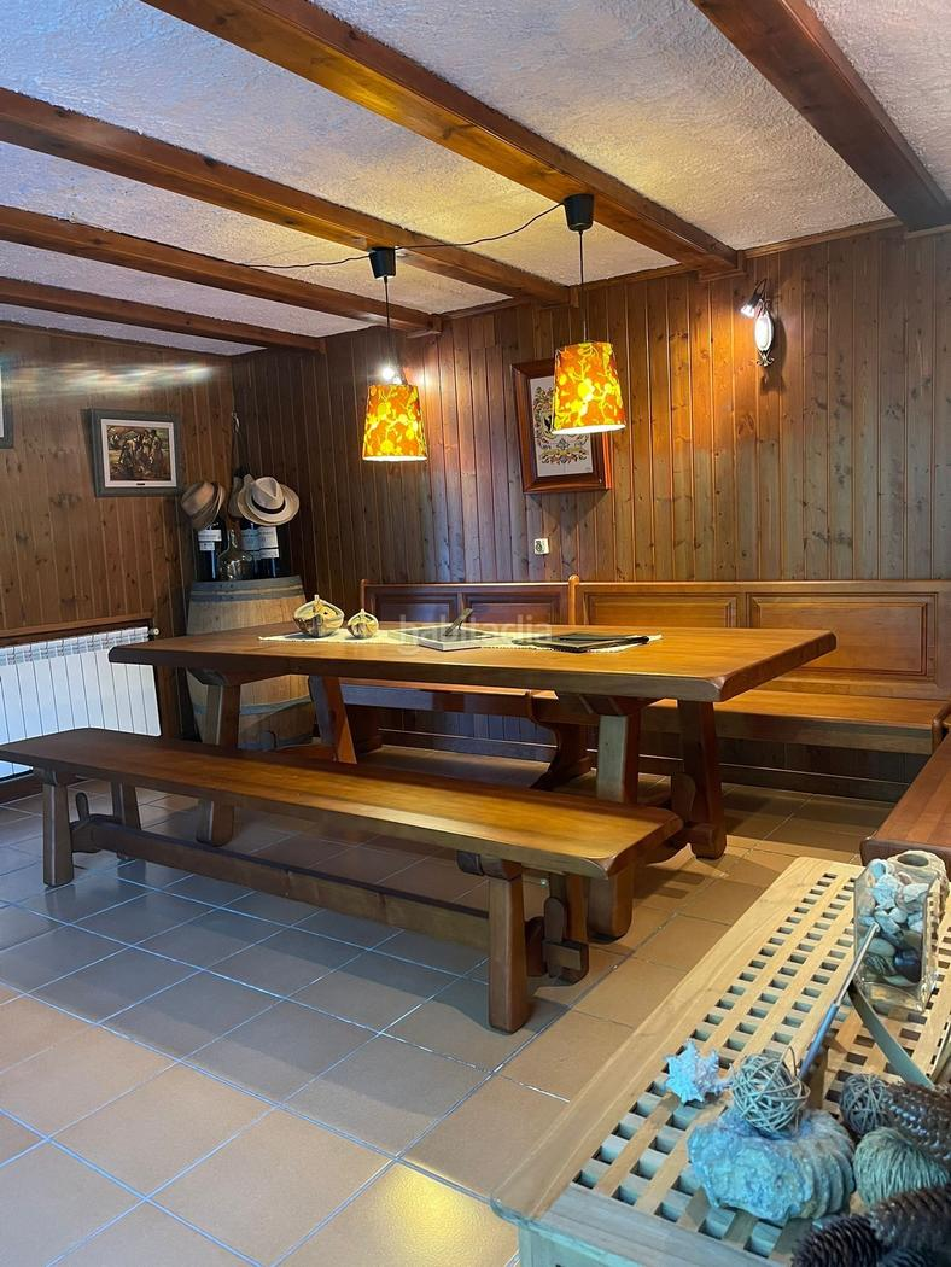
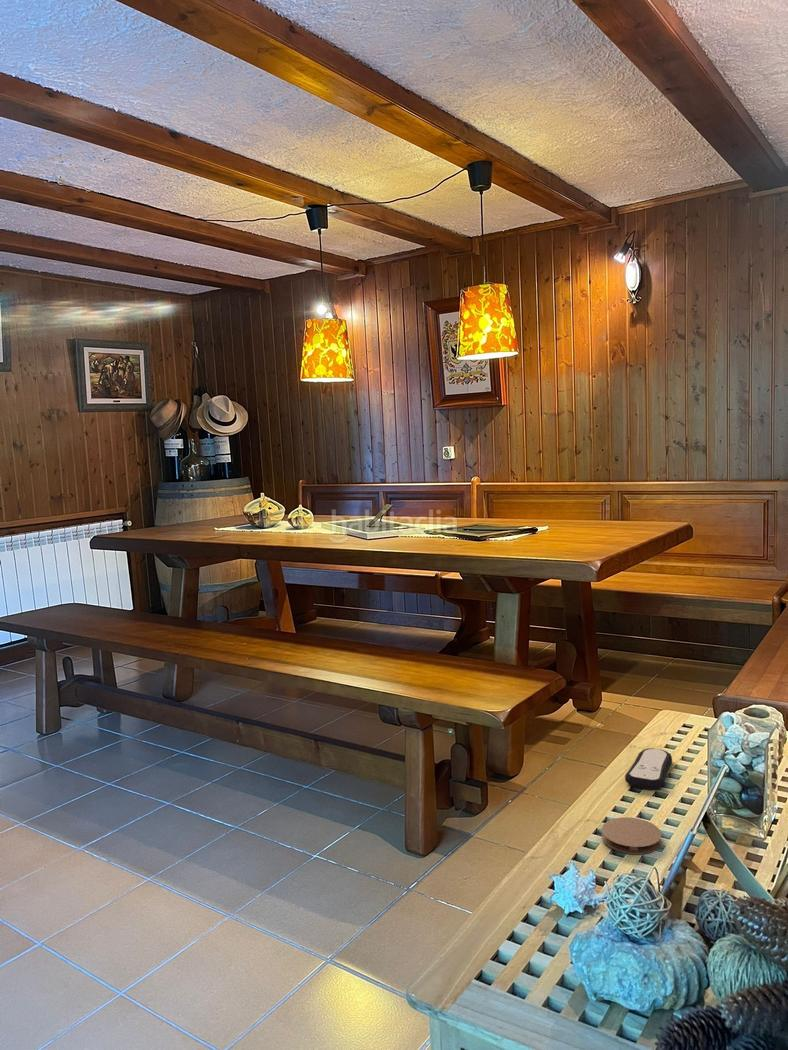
+ coaster [601,816,663,855]
+ remote control [624,747,673,790]
